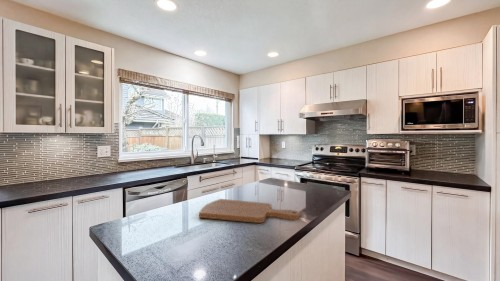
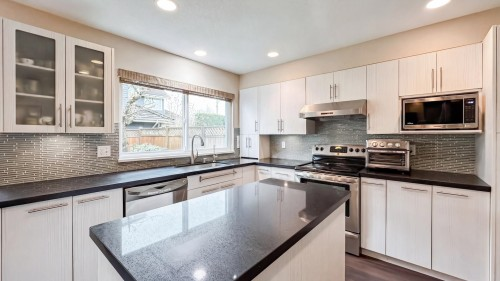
- cutting board [198,198,300,224]
